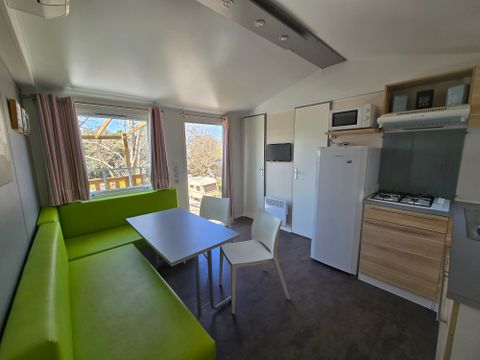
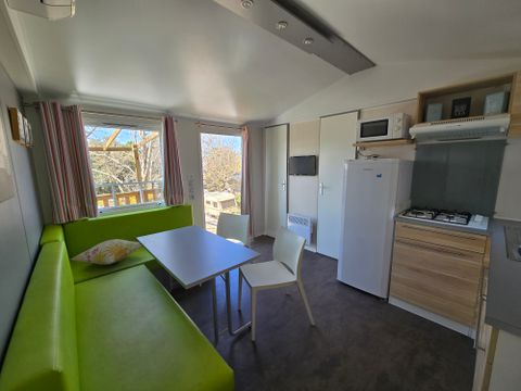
+ decorative pillow [71,238,143,265]
